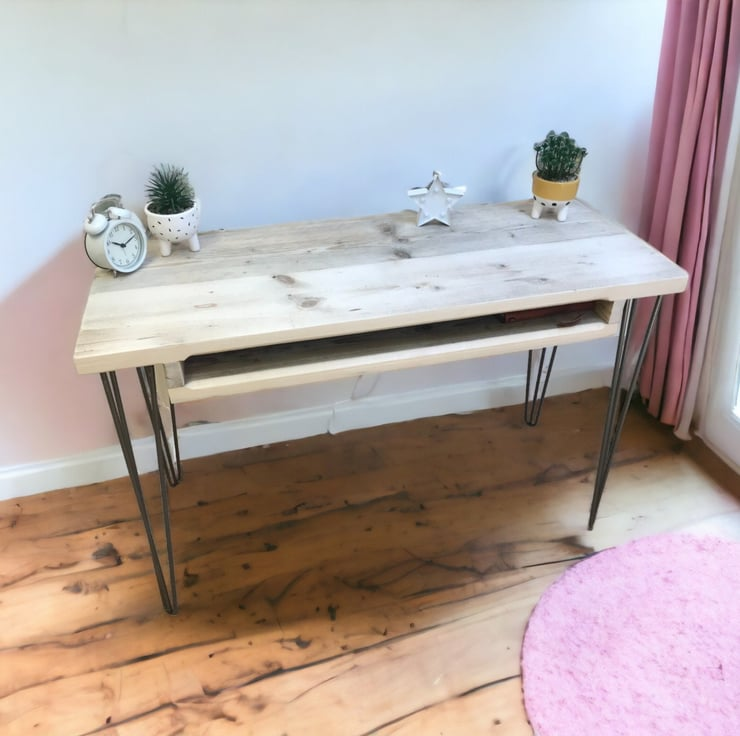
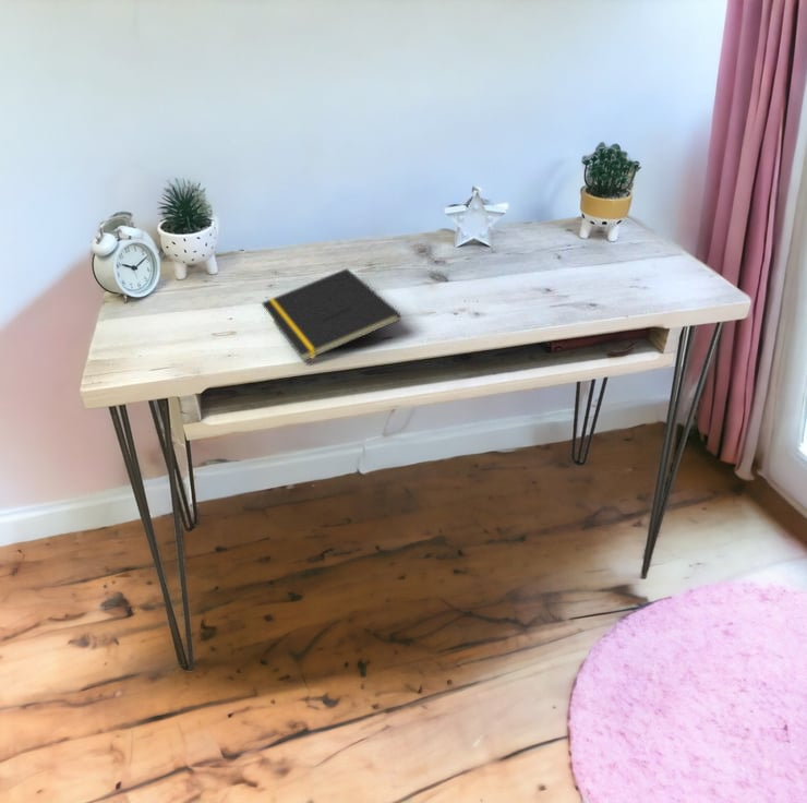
+ notepad [261,267,402,362]
